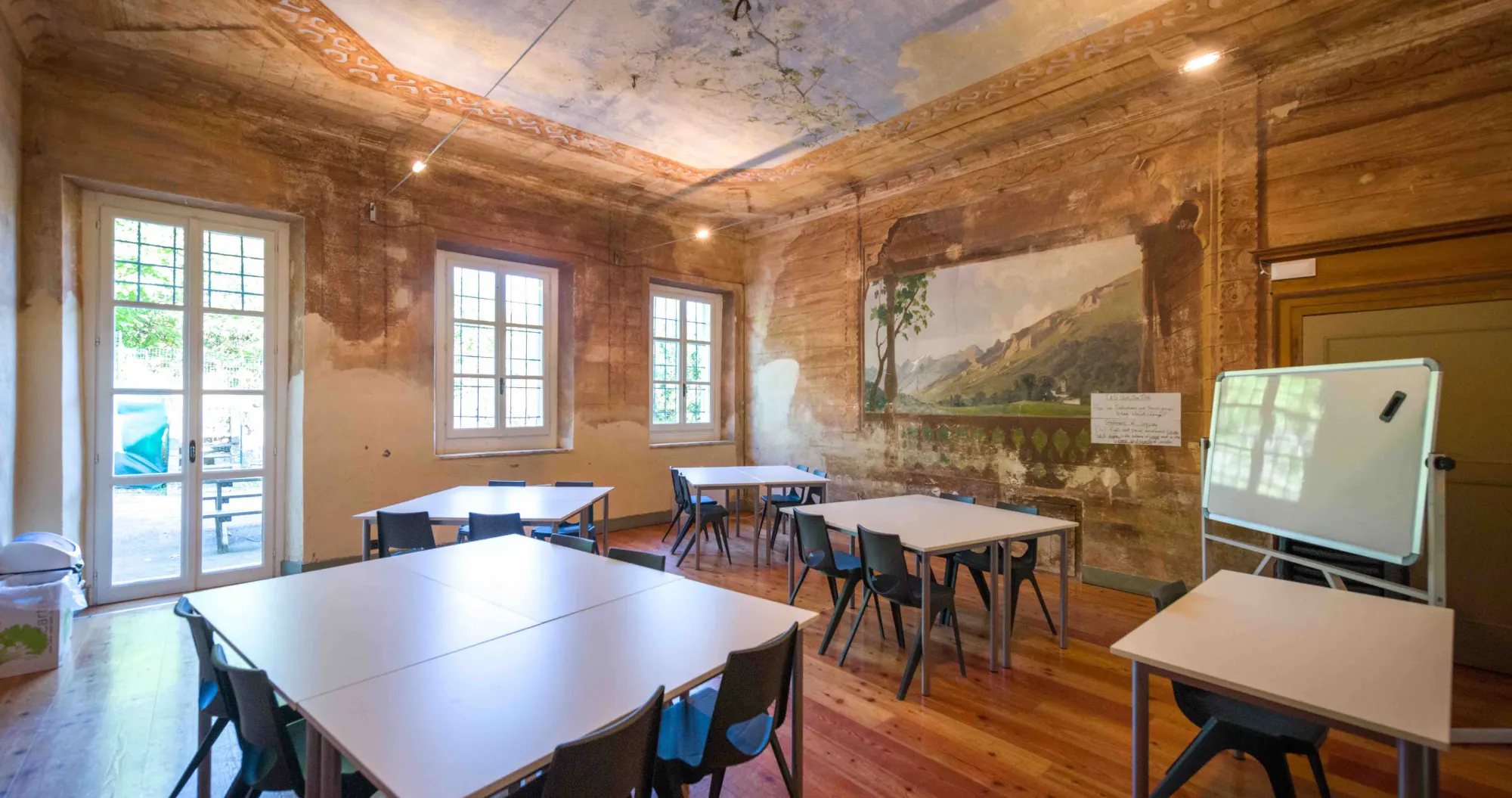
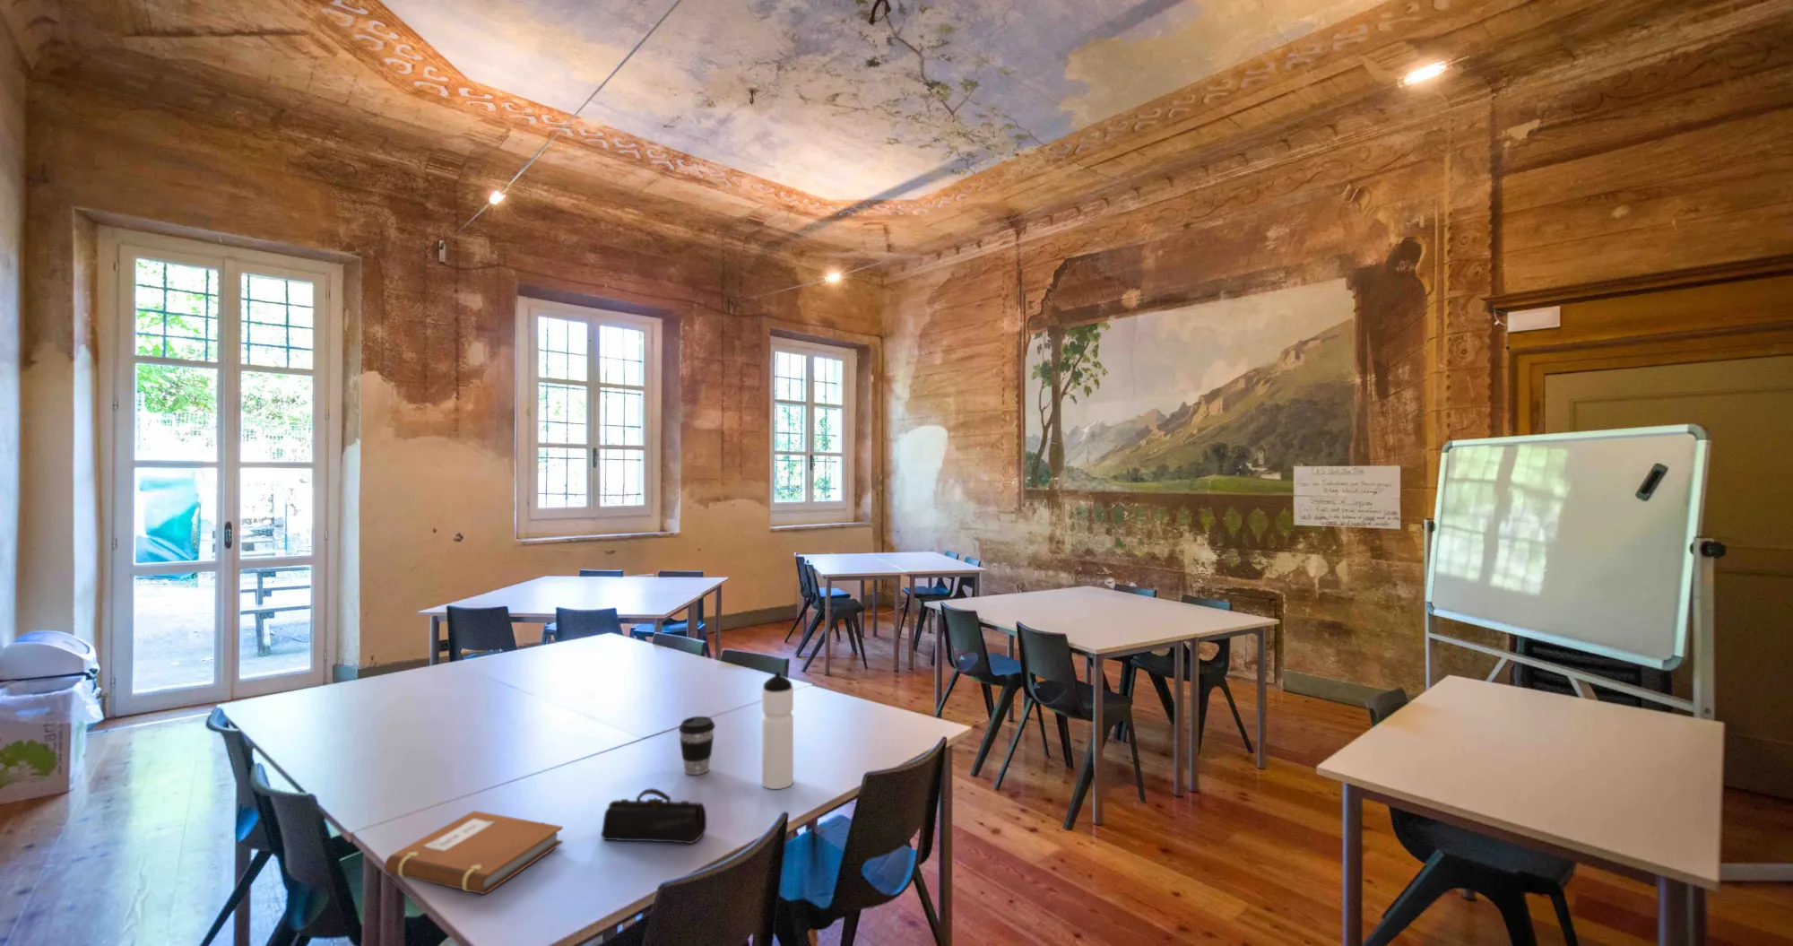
+ water bottle [761,672,795,790]
+ coffee cup [678,716,716,775]
+ pencil case [600,787,707,845]
+ notebook [384,810,564,895]
